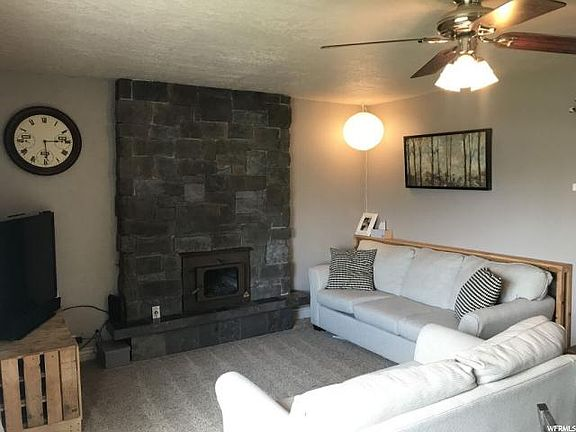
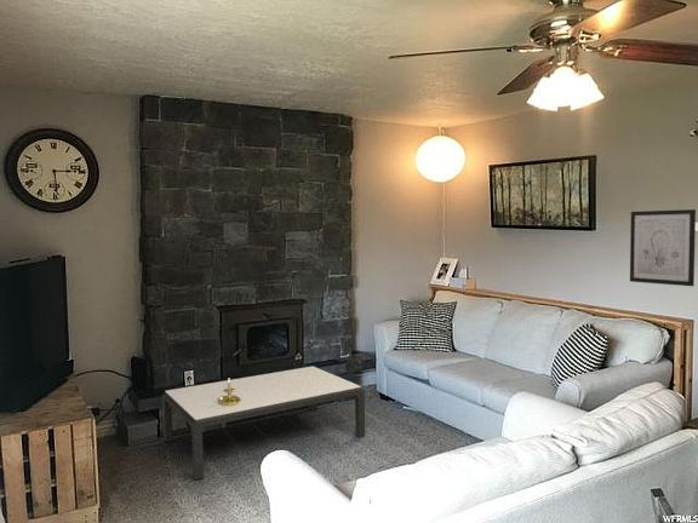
+ candle holder [218,379,241,406]
+ wall art [629,208,697,287]
+ coffee table [161,366,366,481]
